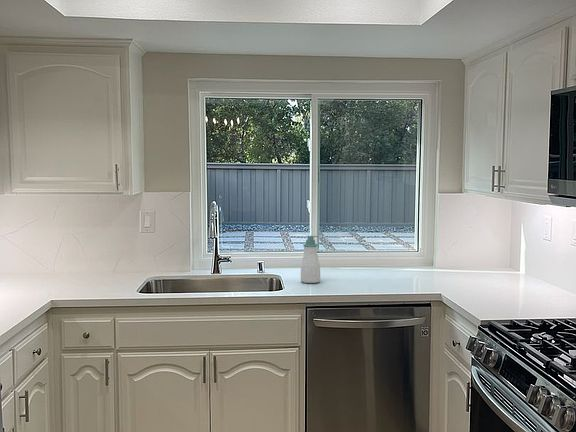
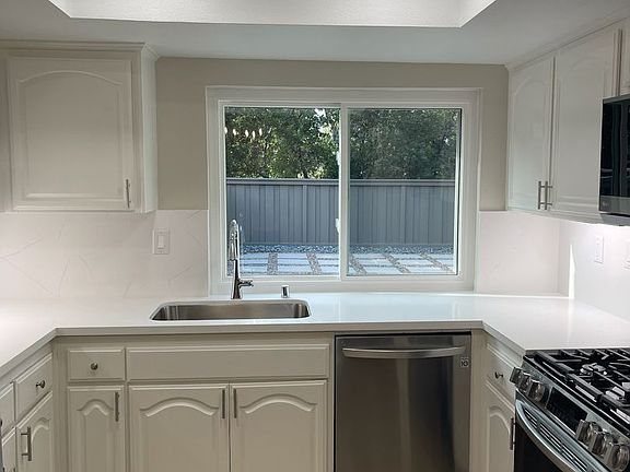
- soap bottle [300,235,321,284]
